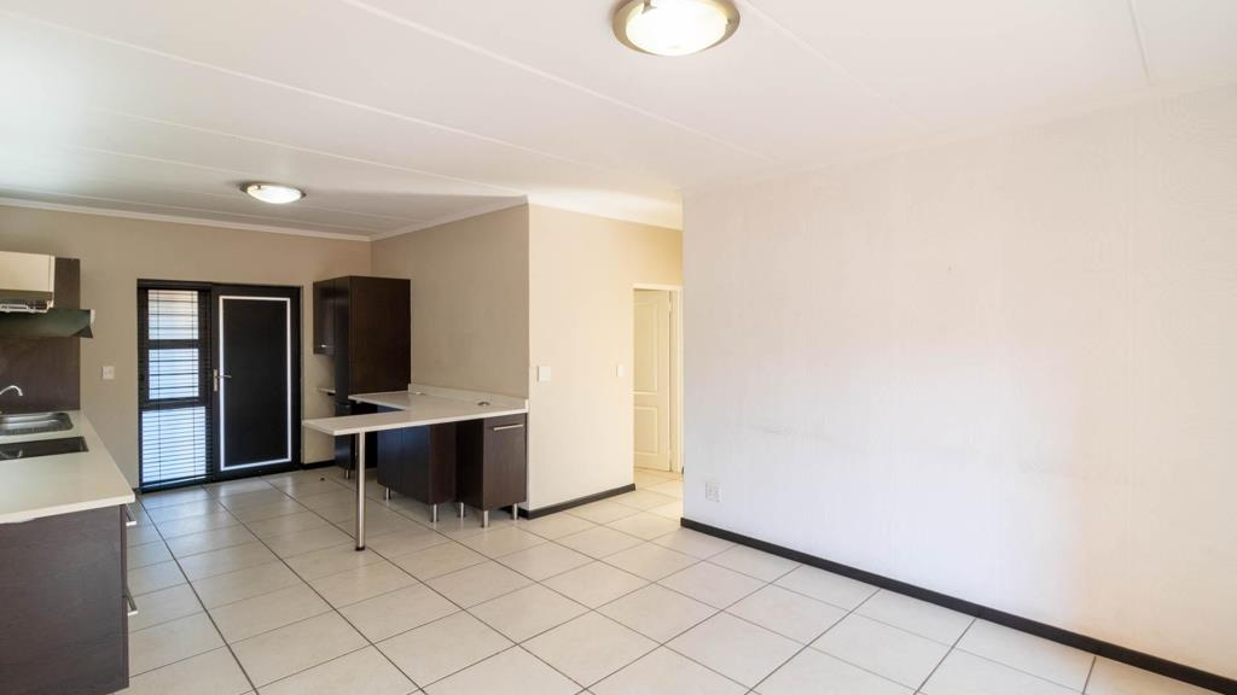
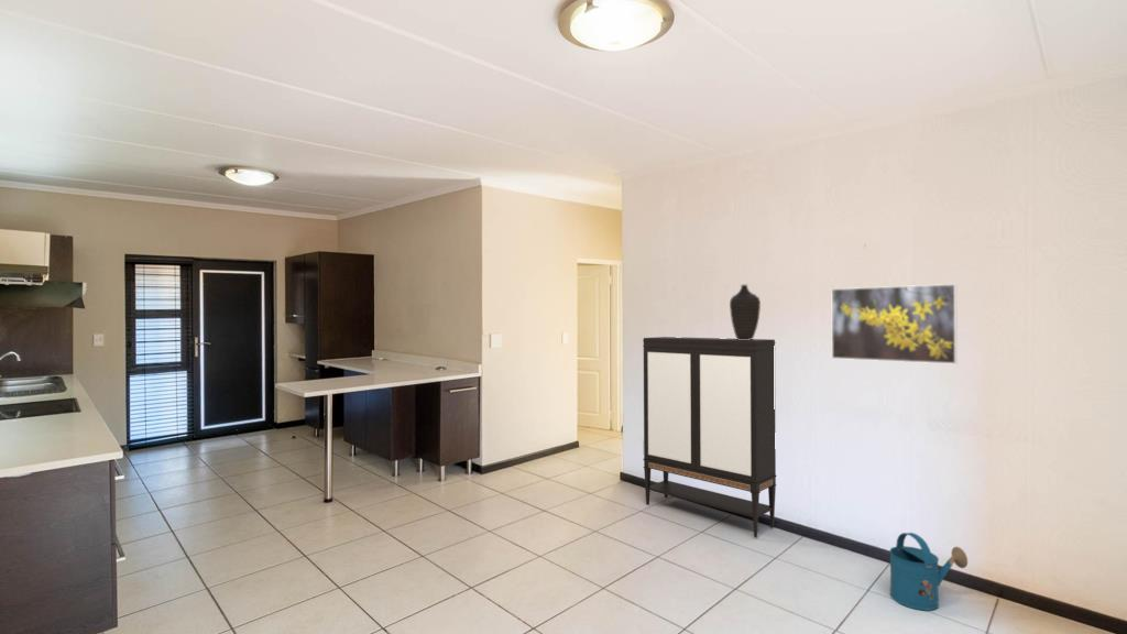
+ storage cabinet [642,336,777,538]
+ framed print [830,283,959,365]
+ watering can [889,532,969,612]
+ decorative vase [729,284,762,340]
